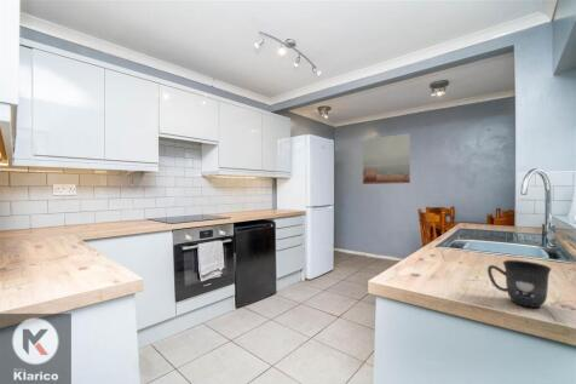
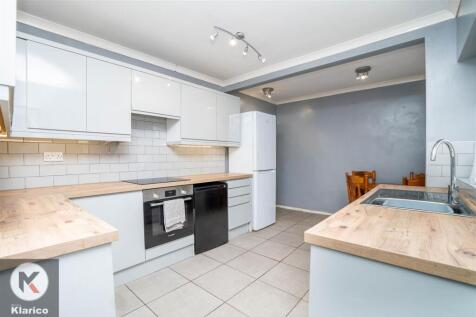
- wall art [362,132,411,185]
- mug [486,259,552,309]
